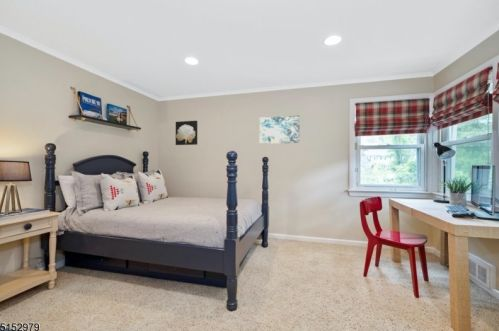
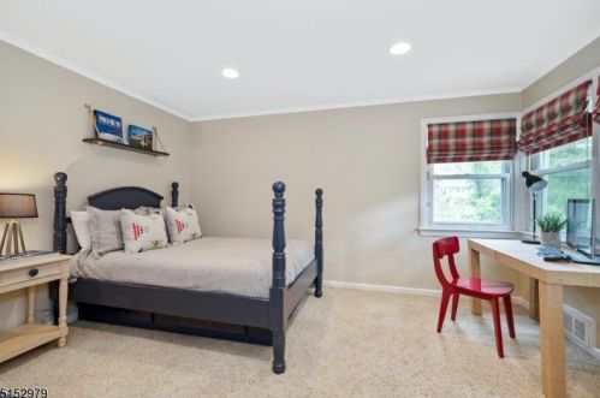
- wall art [259,115,300,145]
- wall art [175,120,198,146]
